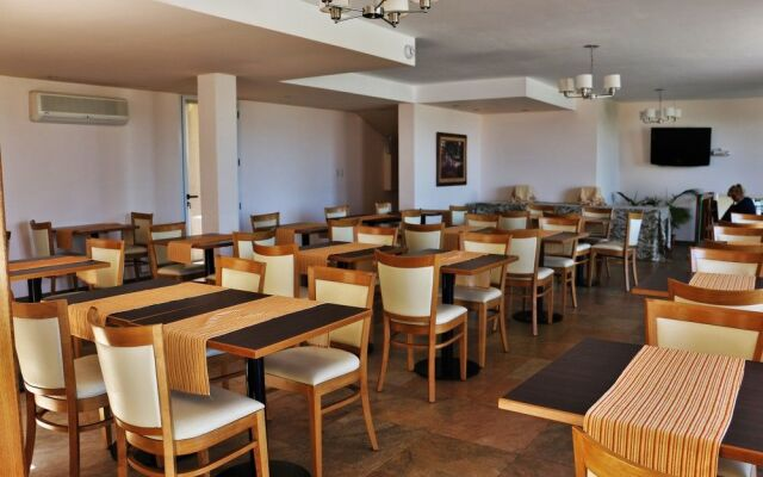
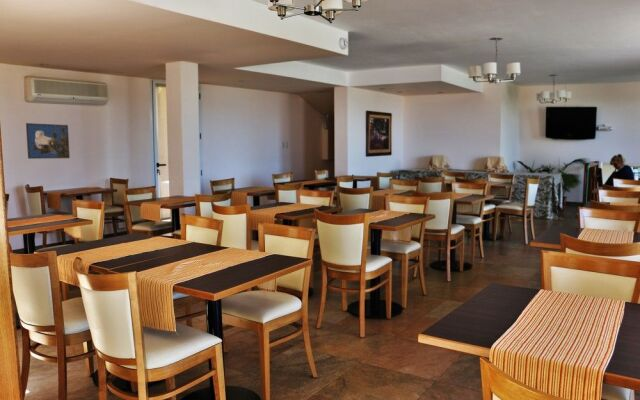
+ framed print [25,122,71,160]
